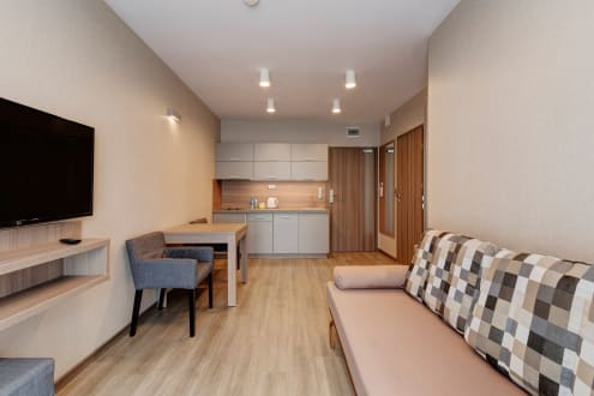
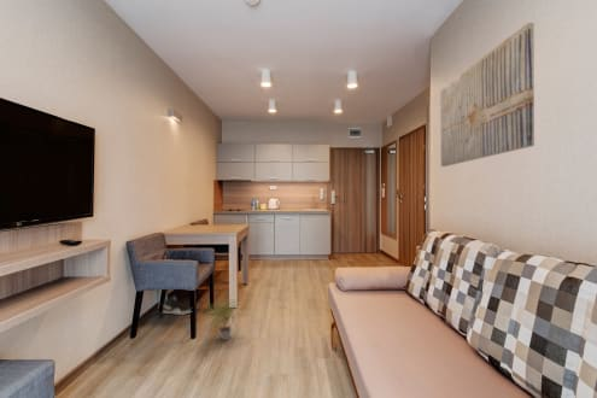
+ wall art [439,22,535,168]
+ sneaker [162,294,192,316]
+ potted plant [204,297,239,341]
